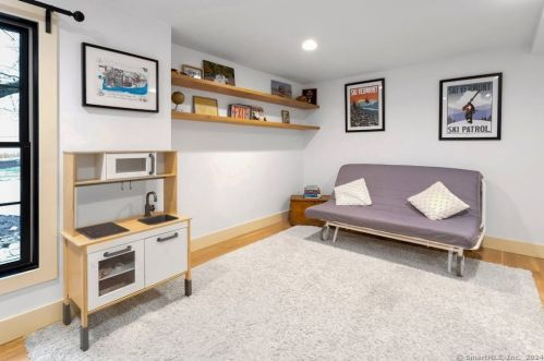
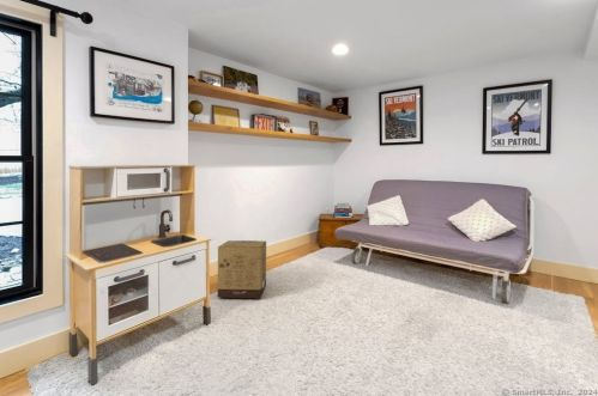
+ cardboard box [217,239,267,299]
